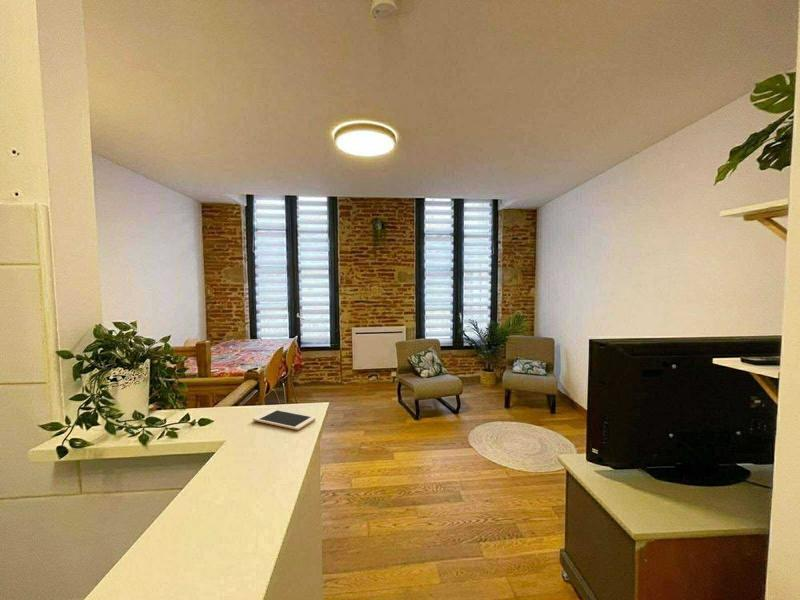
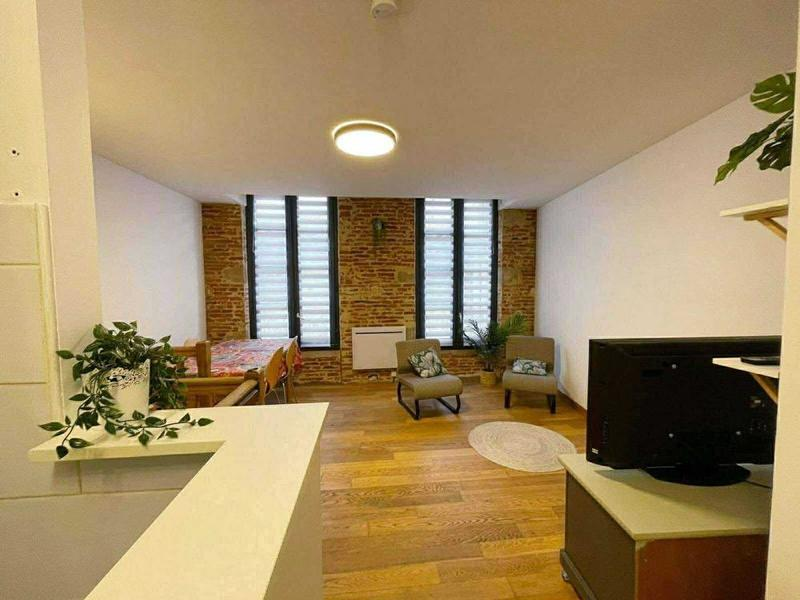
- cell phone [252,408,317,431]
